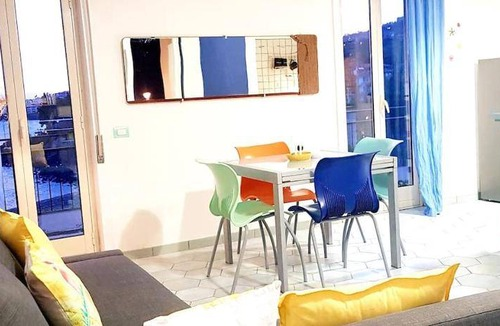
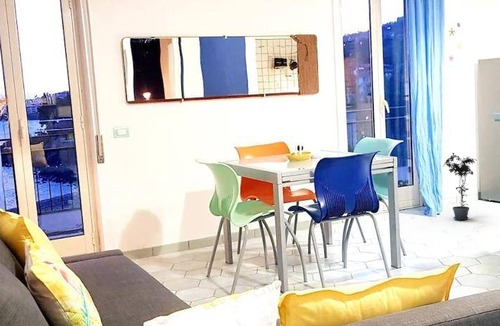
+ potted plant [442,152,478,221]
